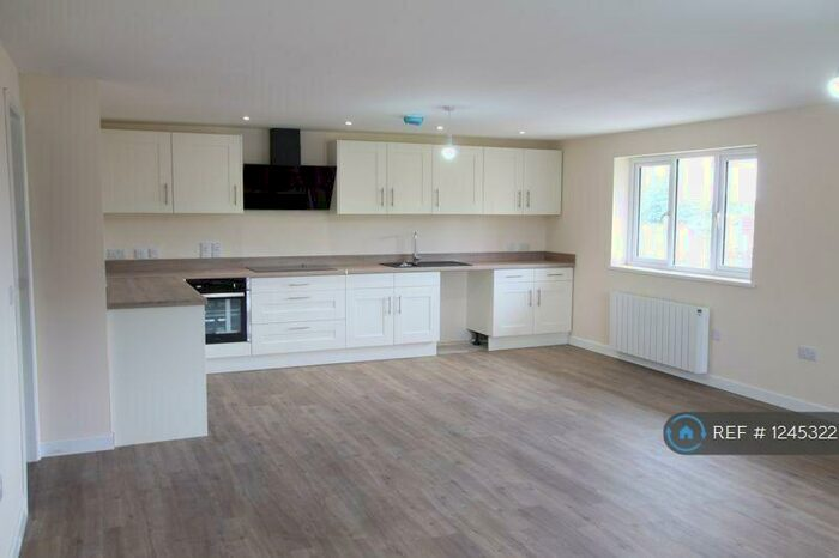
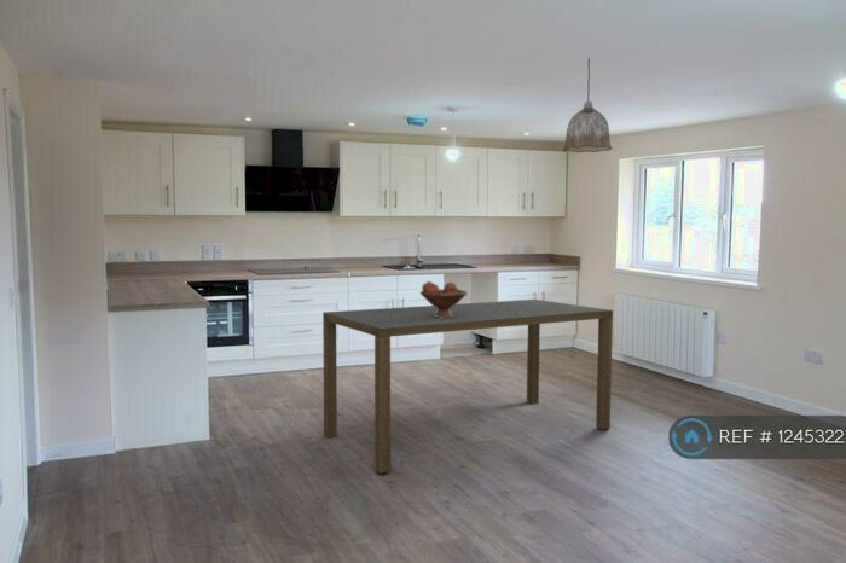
+ fruit bowl [419,280,468,318]
+ dining table [321,298,614,475]
+ pendant lamp [562,57,614,153]
